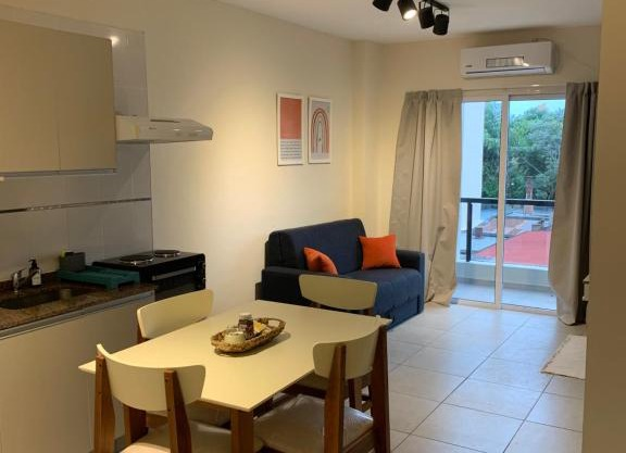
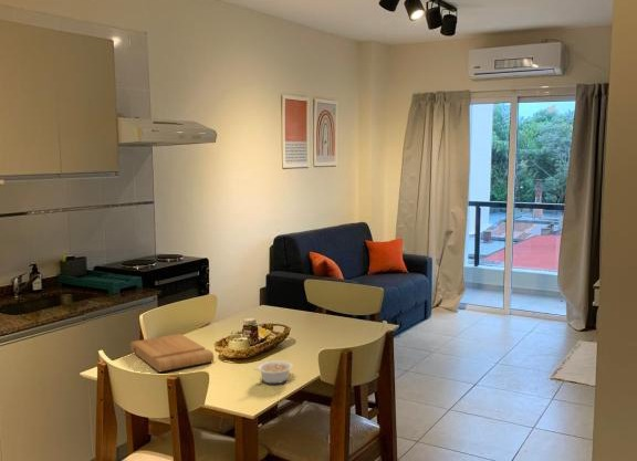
+ cutting board [129,333,215,373]
+ legume [253,359,294,385]
